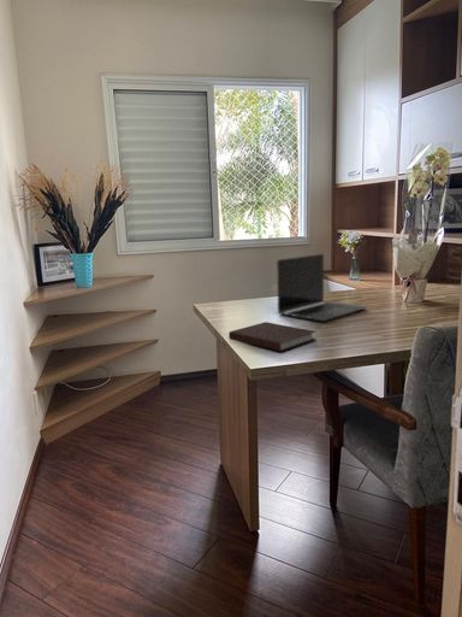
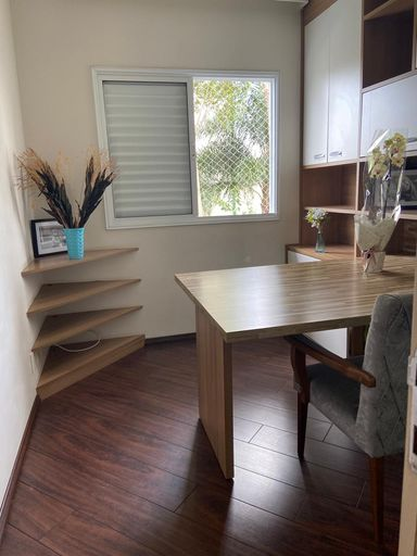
- notebook [227,321,318,353]
- laptop [276,253,368,322]
